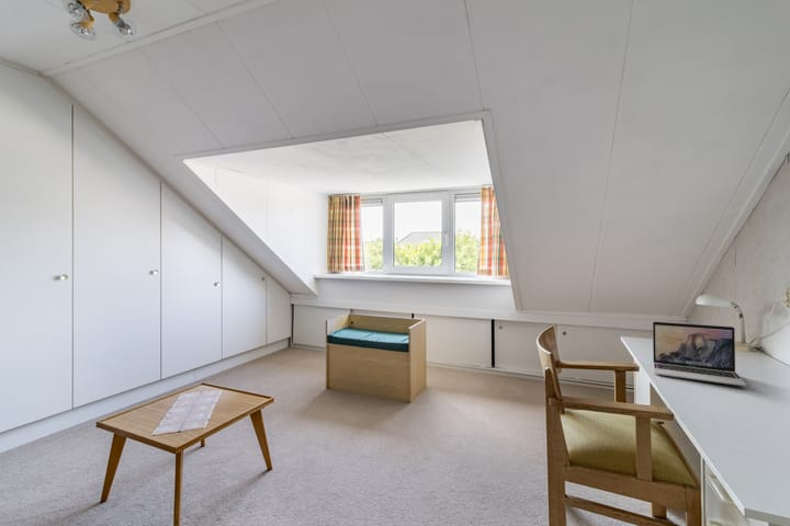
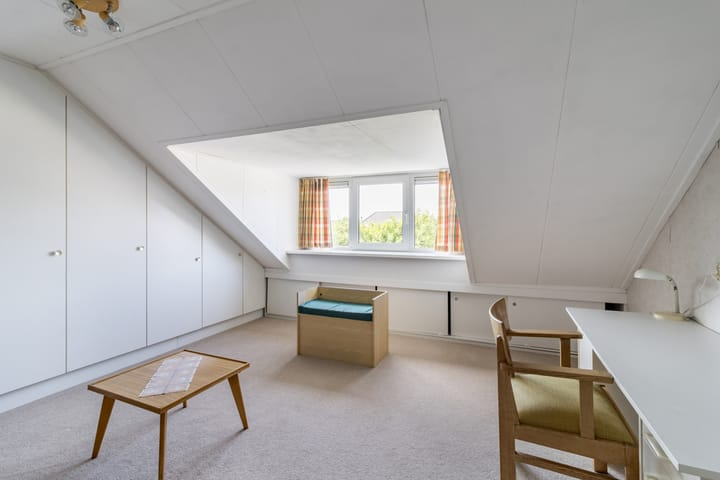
- laptop [652,321,747,387]
